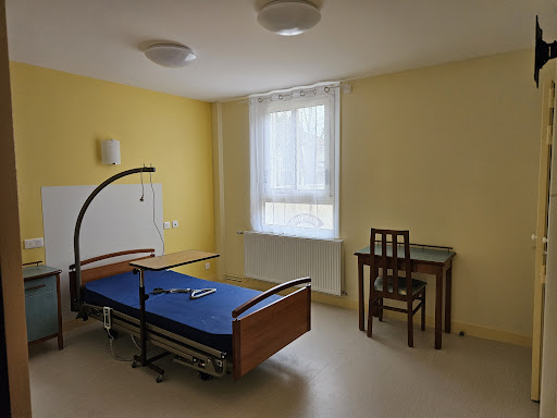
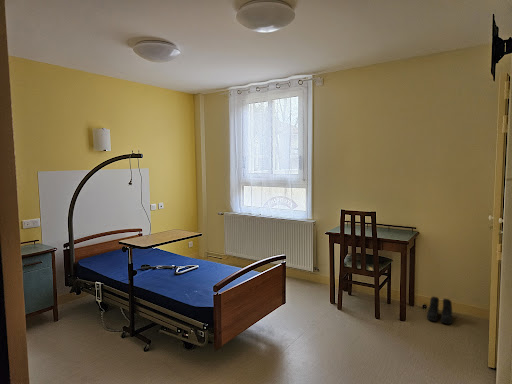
+ boots [426,295,453,325]
